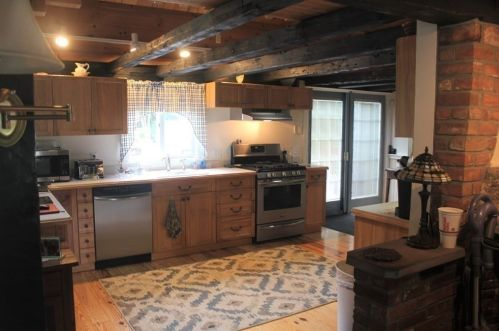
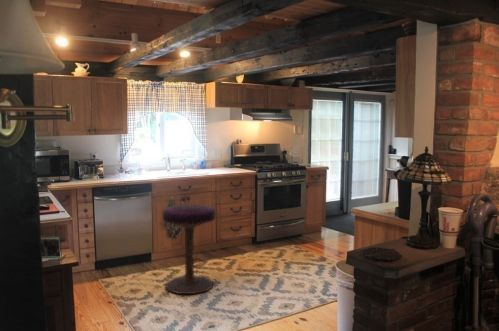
+ stool [162,203,216,295]
